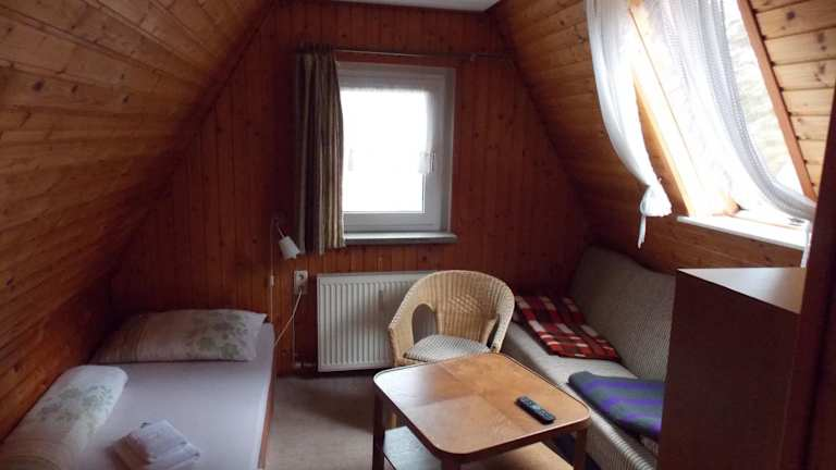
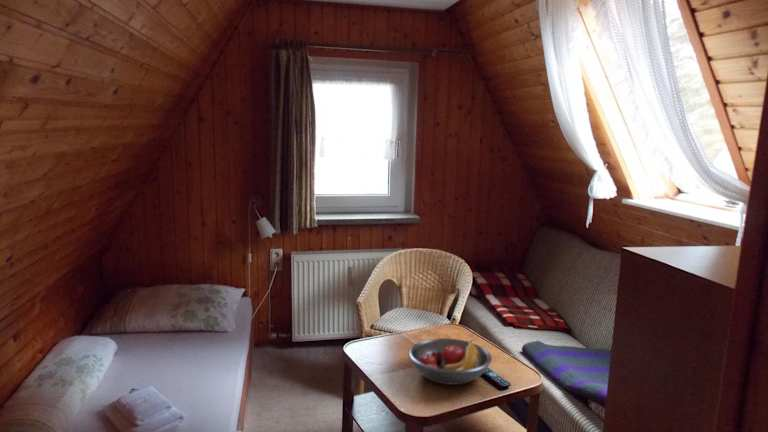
+ fruit bowl [407,337,493,386]
